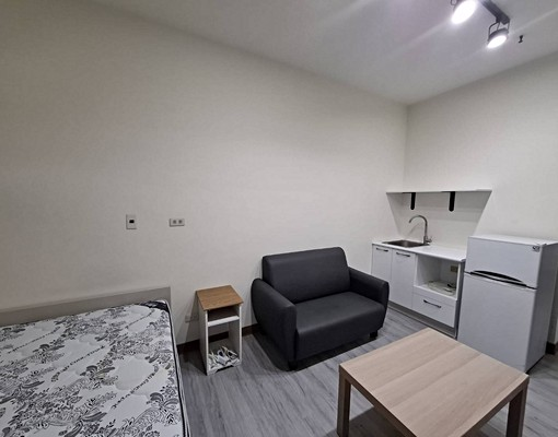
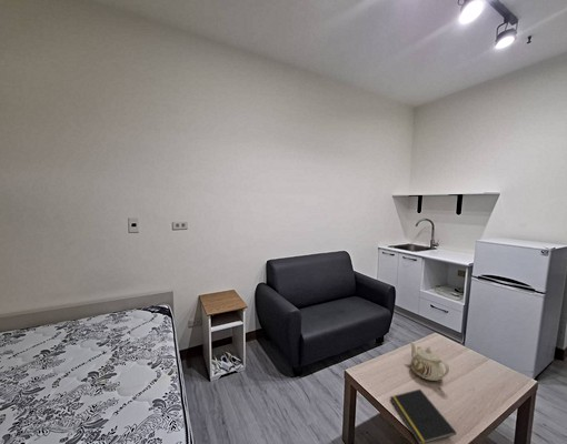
+ notepad [389,389,457,444]
+ teapot [409,341,450,382]
